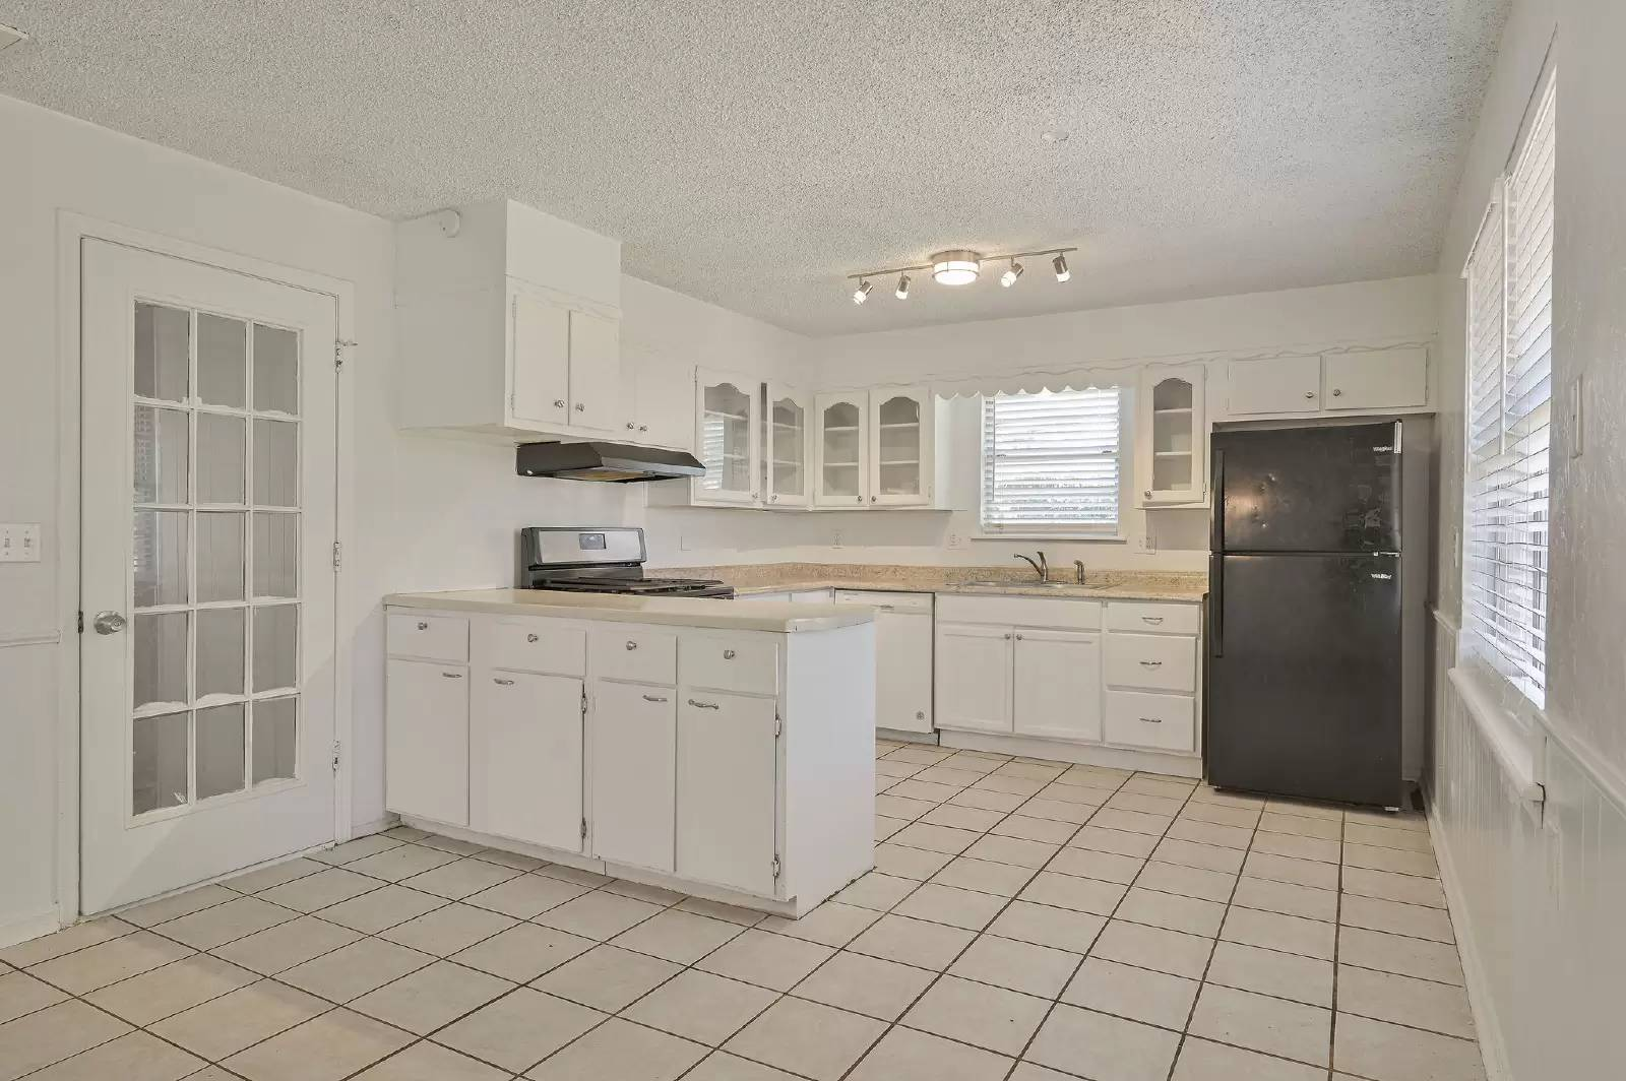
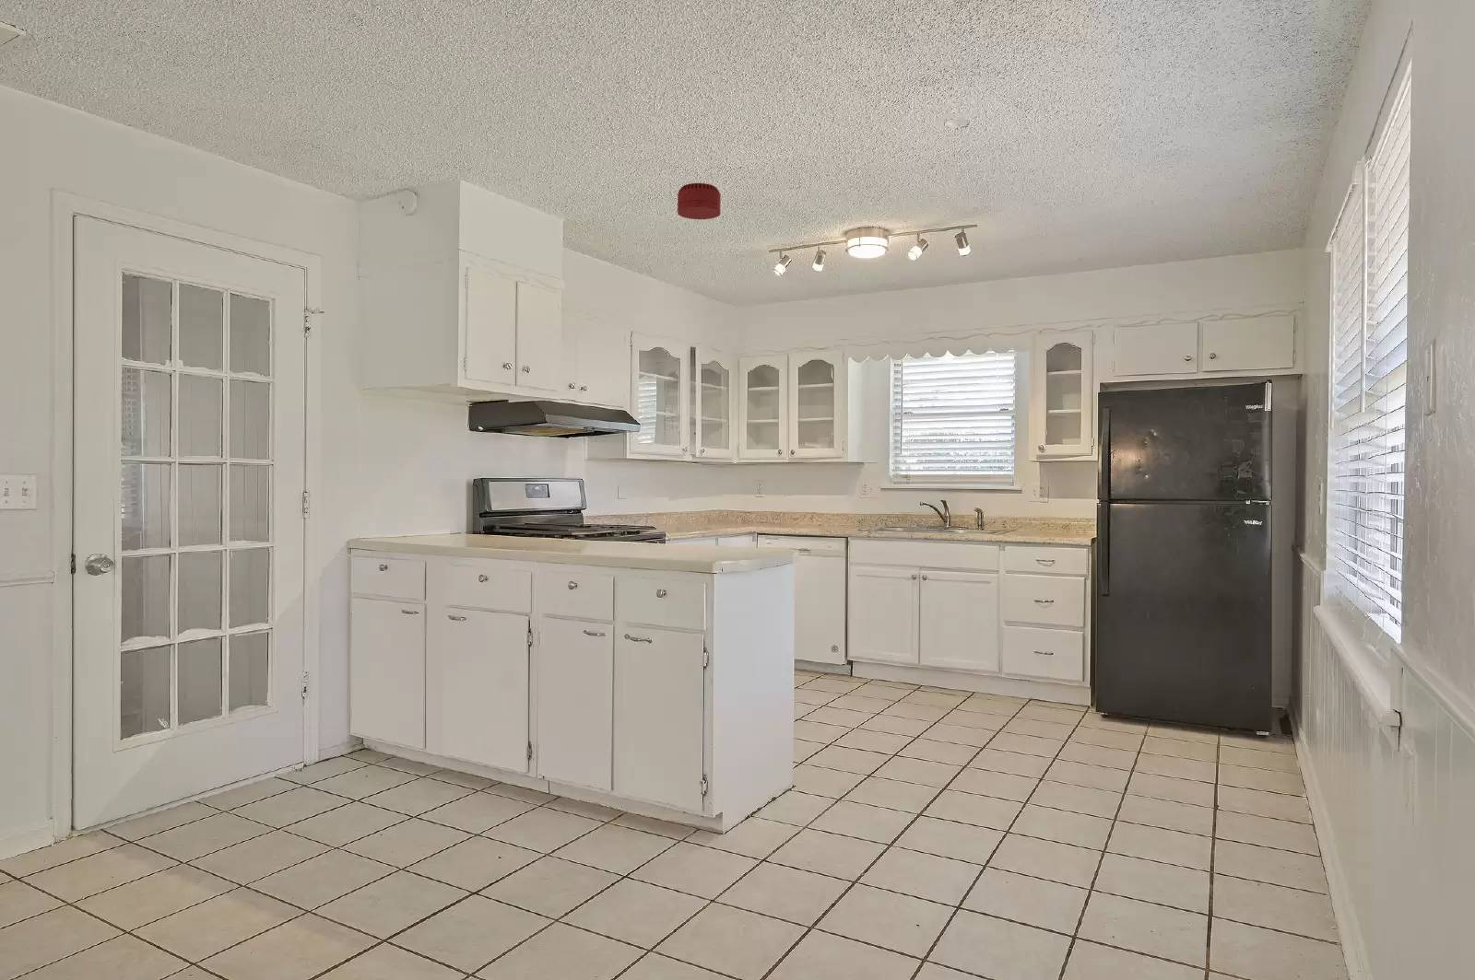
+ smoke detector [676,183,722,220]
